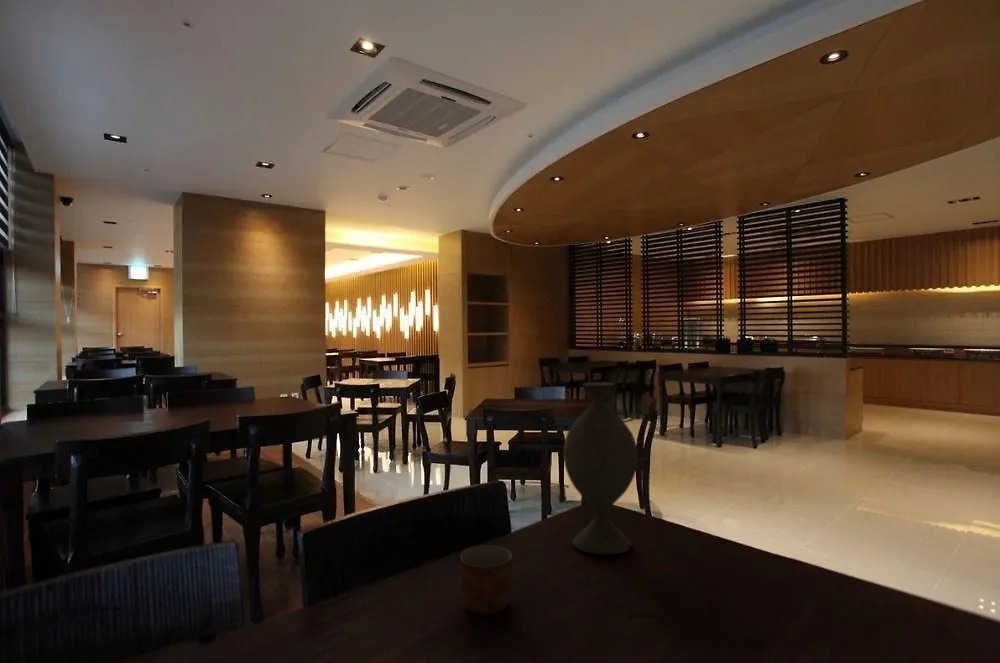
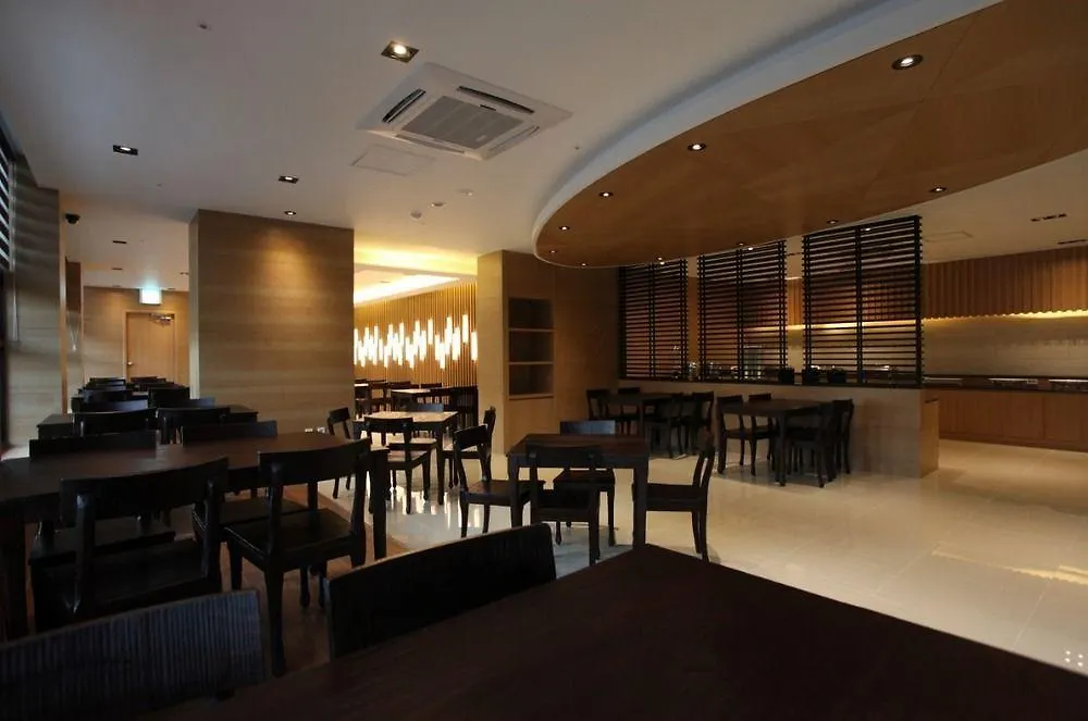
- mug [459,544,514,615]
- decorative vase [563,381,639,556]
